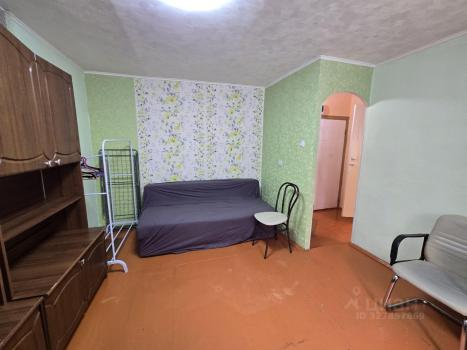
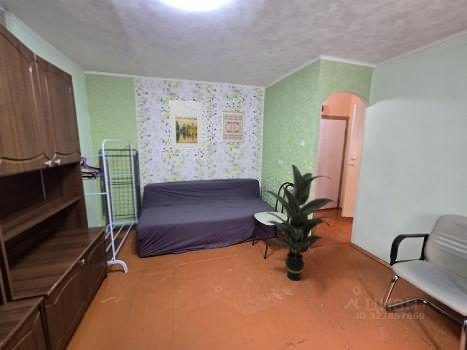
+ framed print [169,99,203,149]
+ wall art [221,110,245,144]
+ indoor plant [264,163,340,282]
